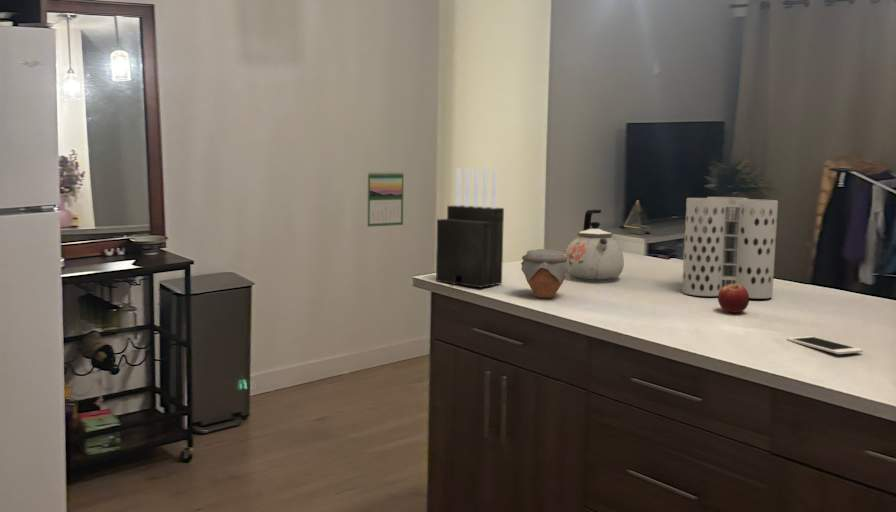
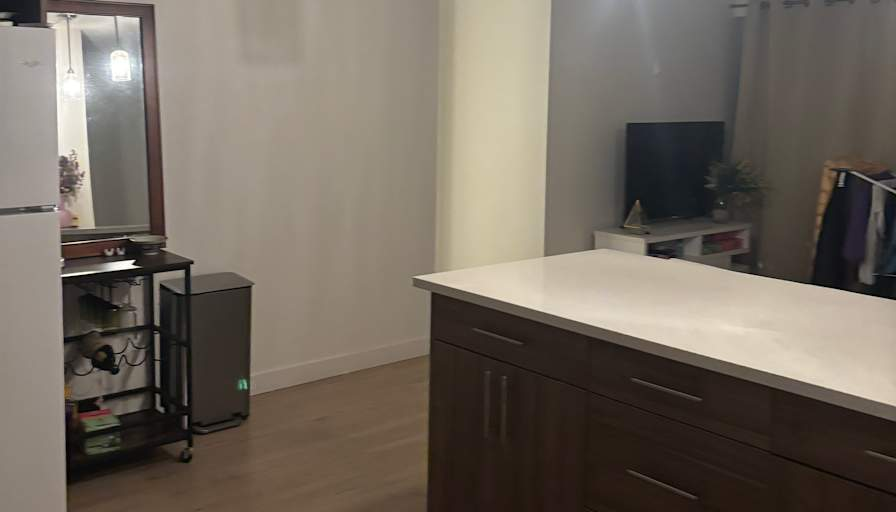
- calendar [366,170,405,228]
- knife block [435,167,505,289]
- utensil holder [681,196,779,299]
- cell phone [786,335,864,355]
- fruit [717,284,750,314]
- kettle [564,209,625,281]
- jar [520,248,571,299]
